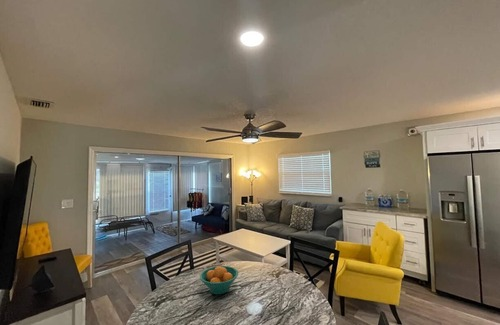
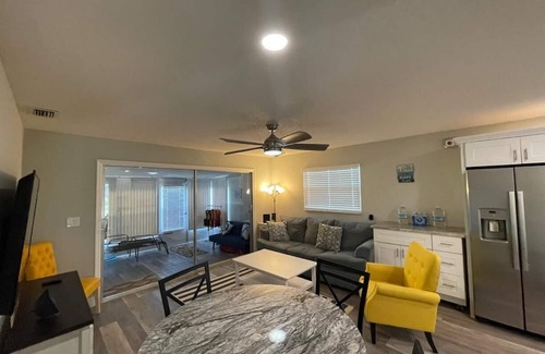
- fruit bowl [199,265,239,295]
